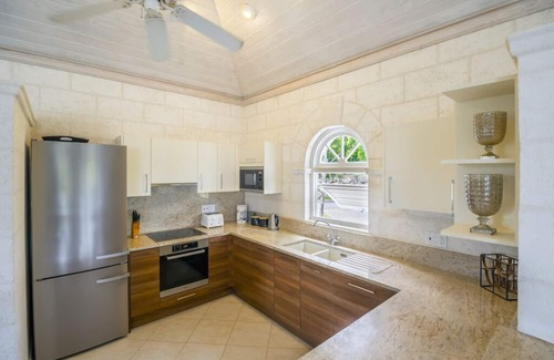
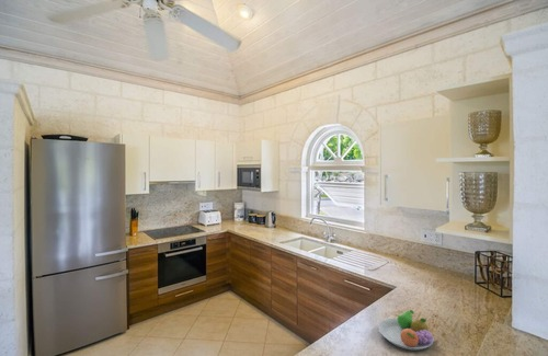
+ fruit bowl [377,309,435,352]
